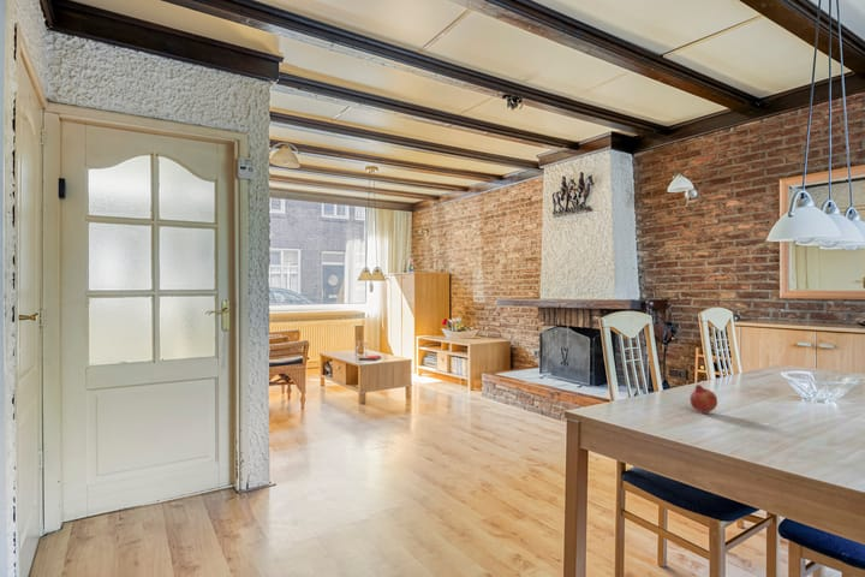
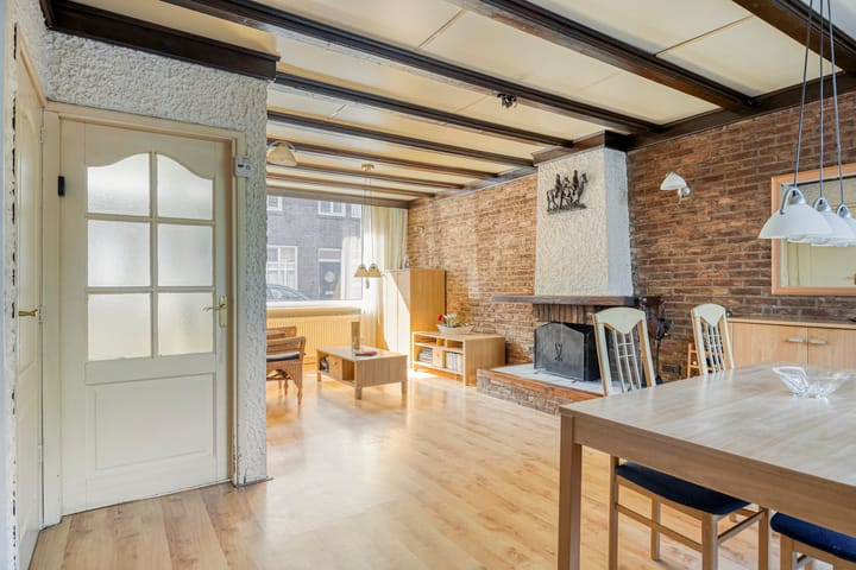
- fruit [688,383,718,414]
